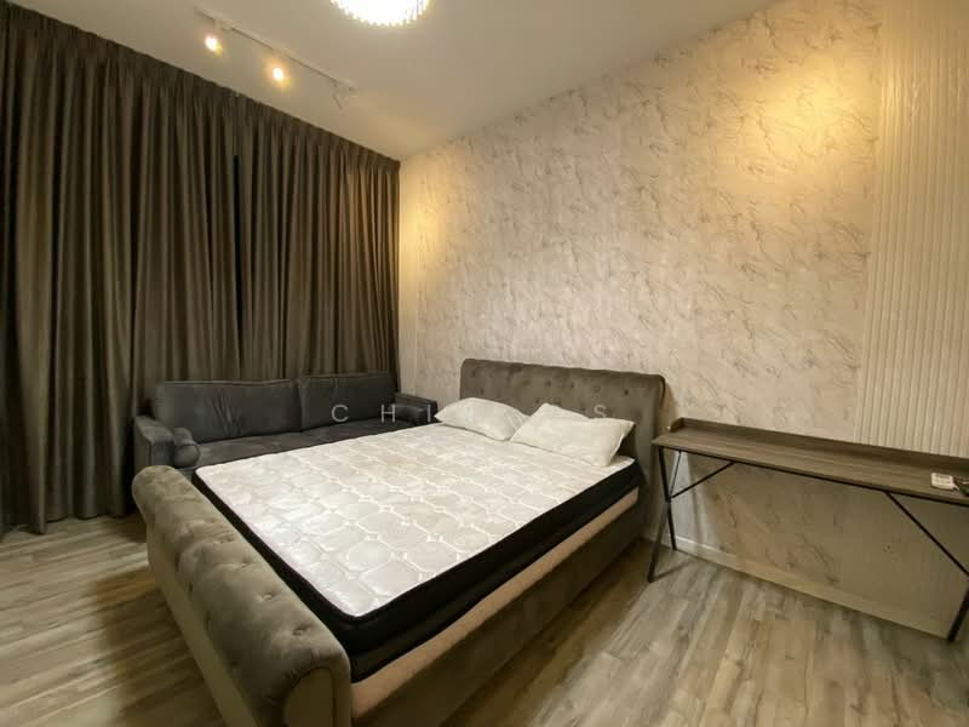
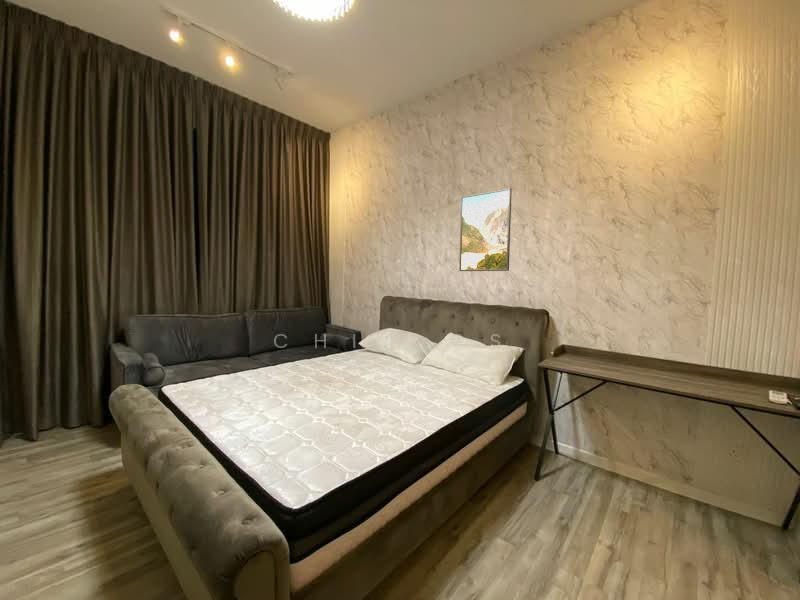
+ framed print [458,187,513,272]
